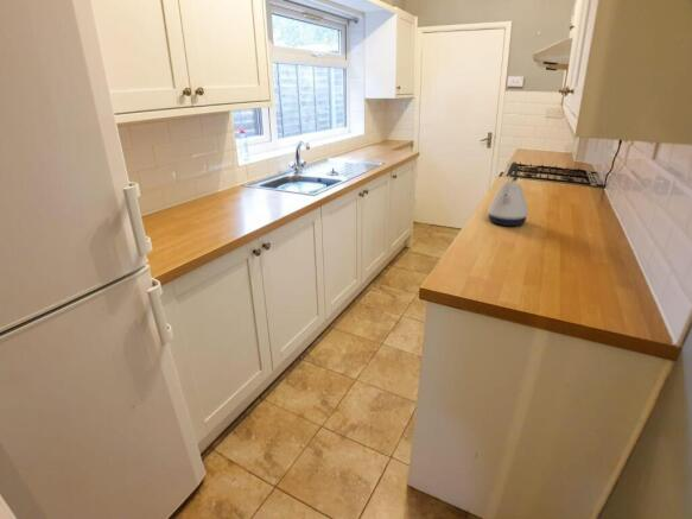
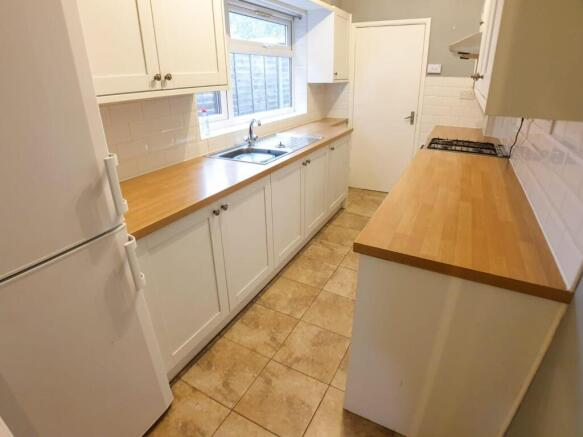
- kettle [487,160,529,227]
